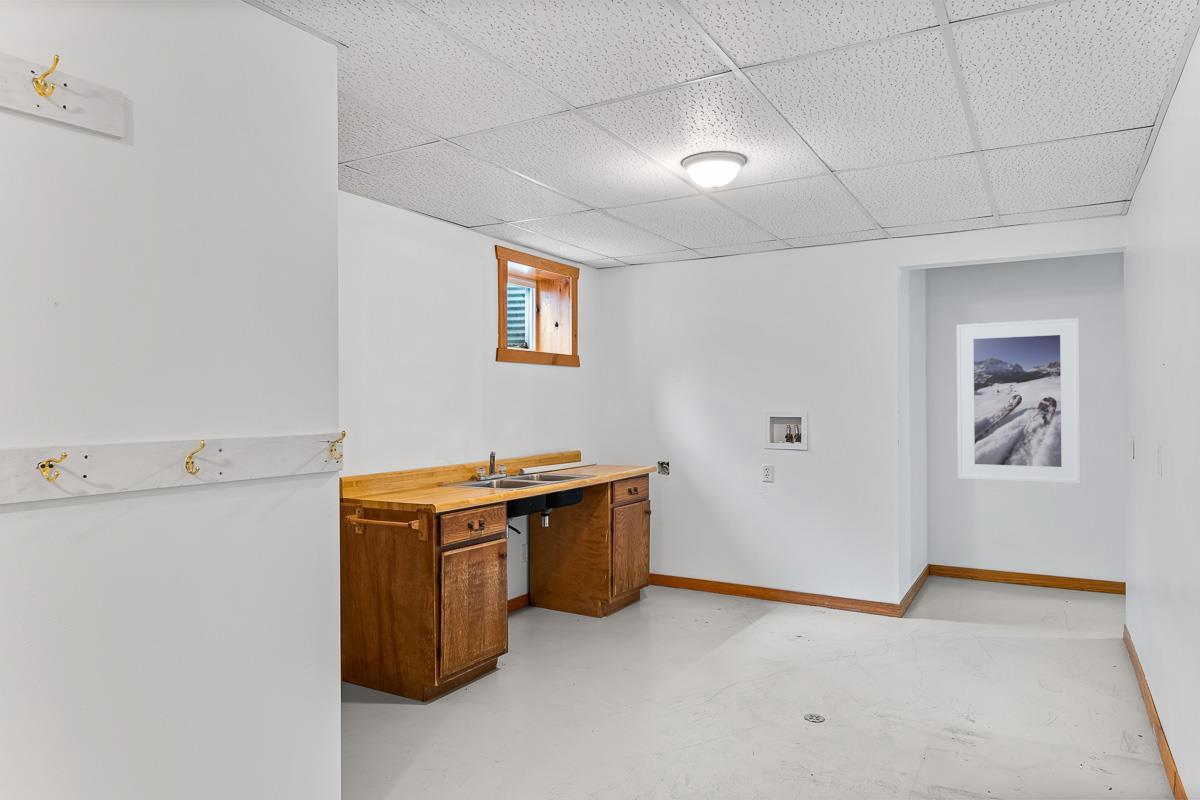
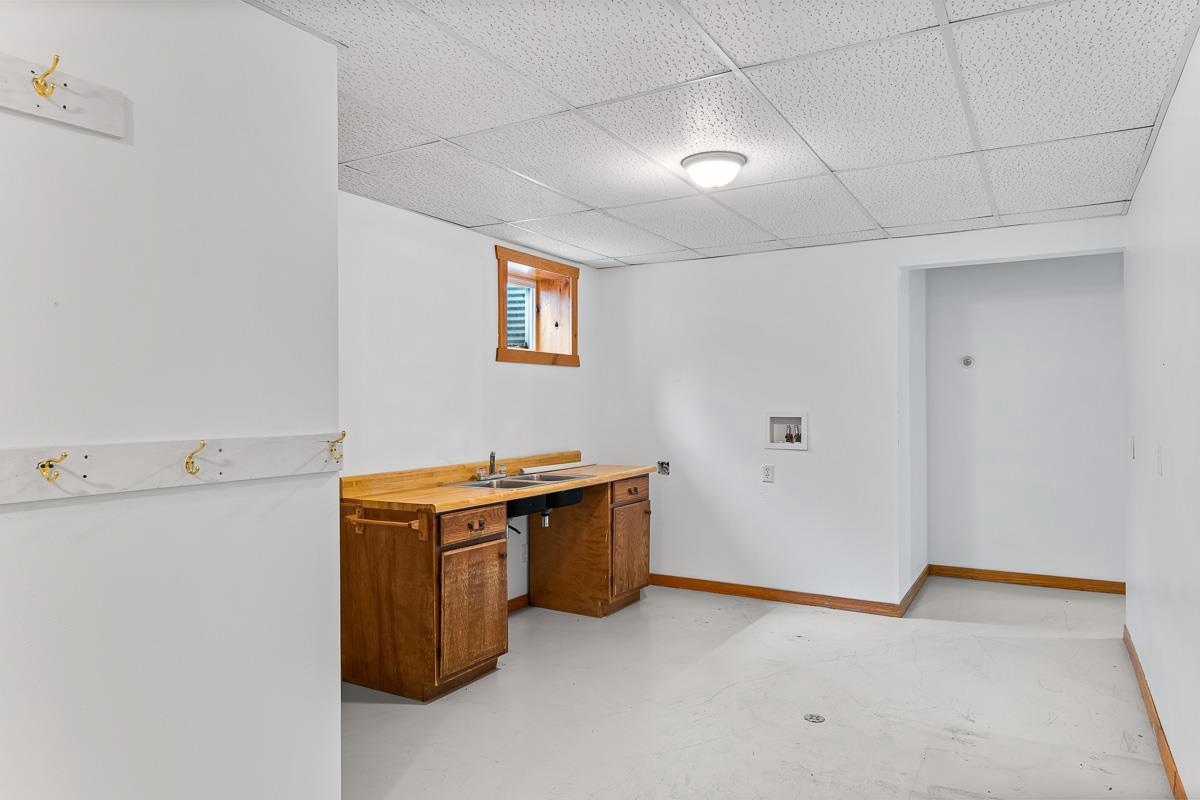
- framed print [956,317,1082,485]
